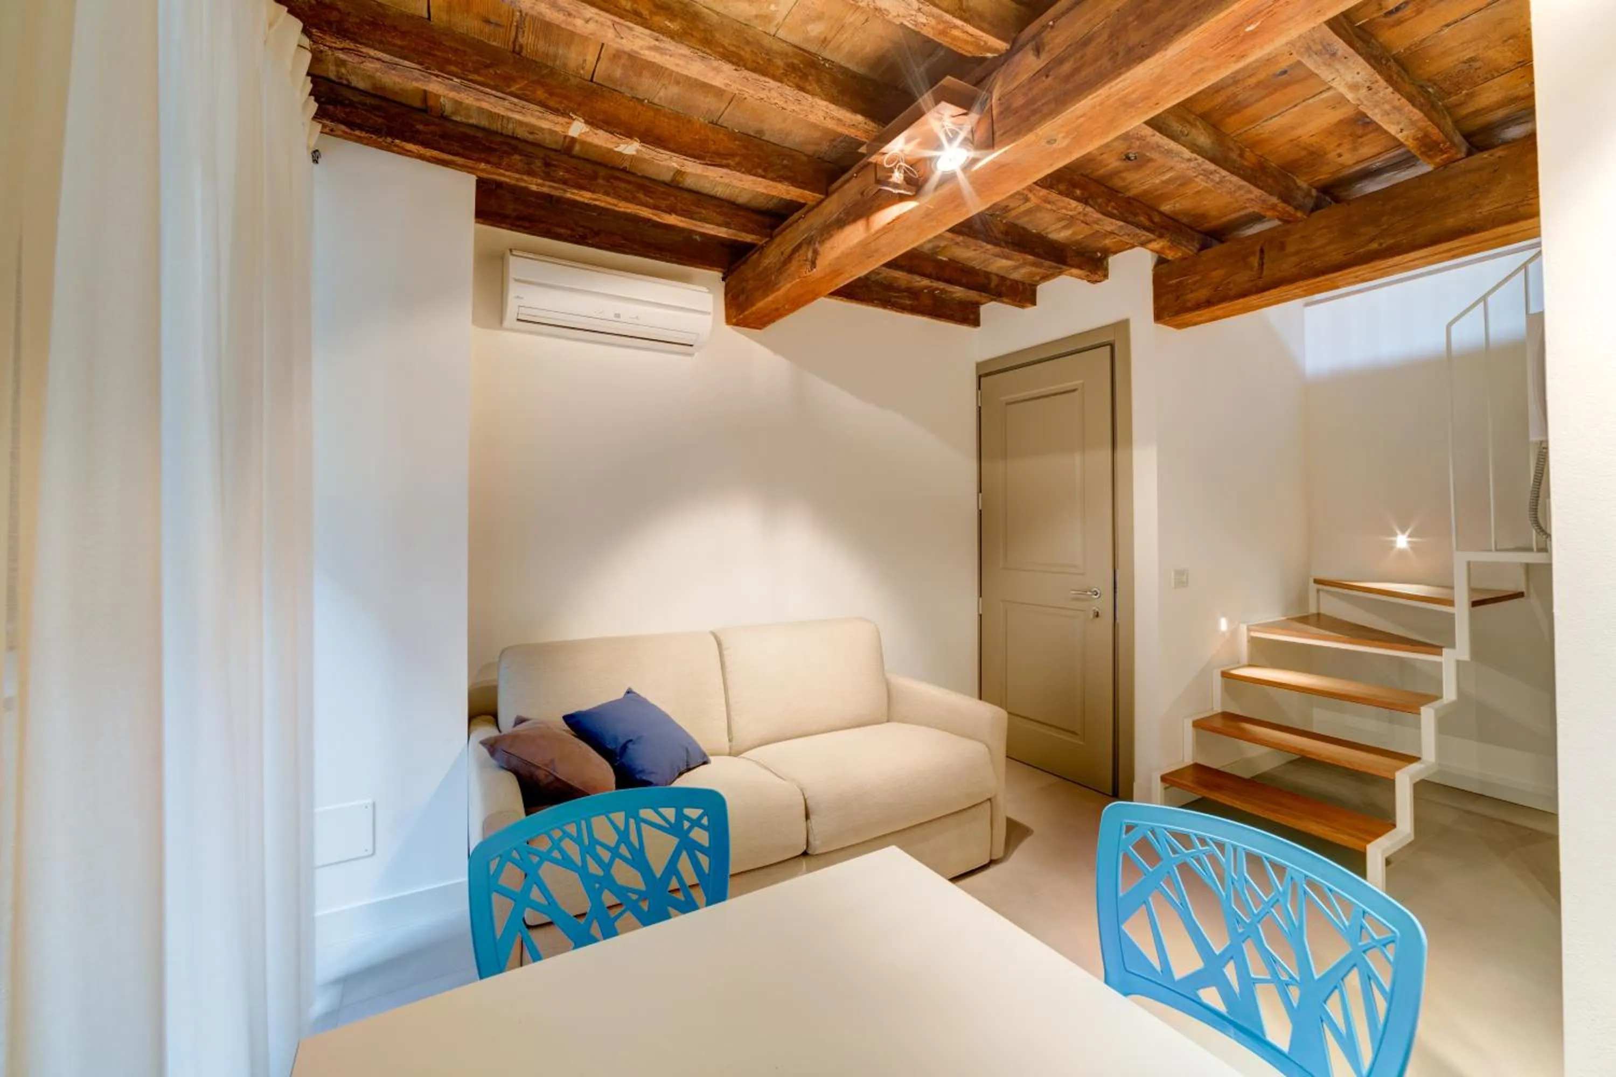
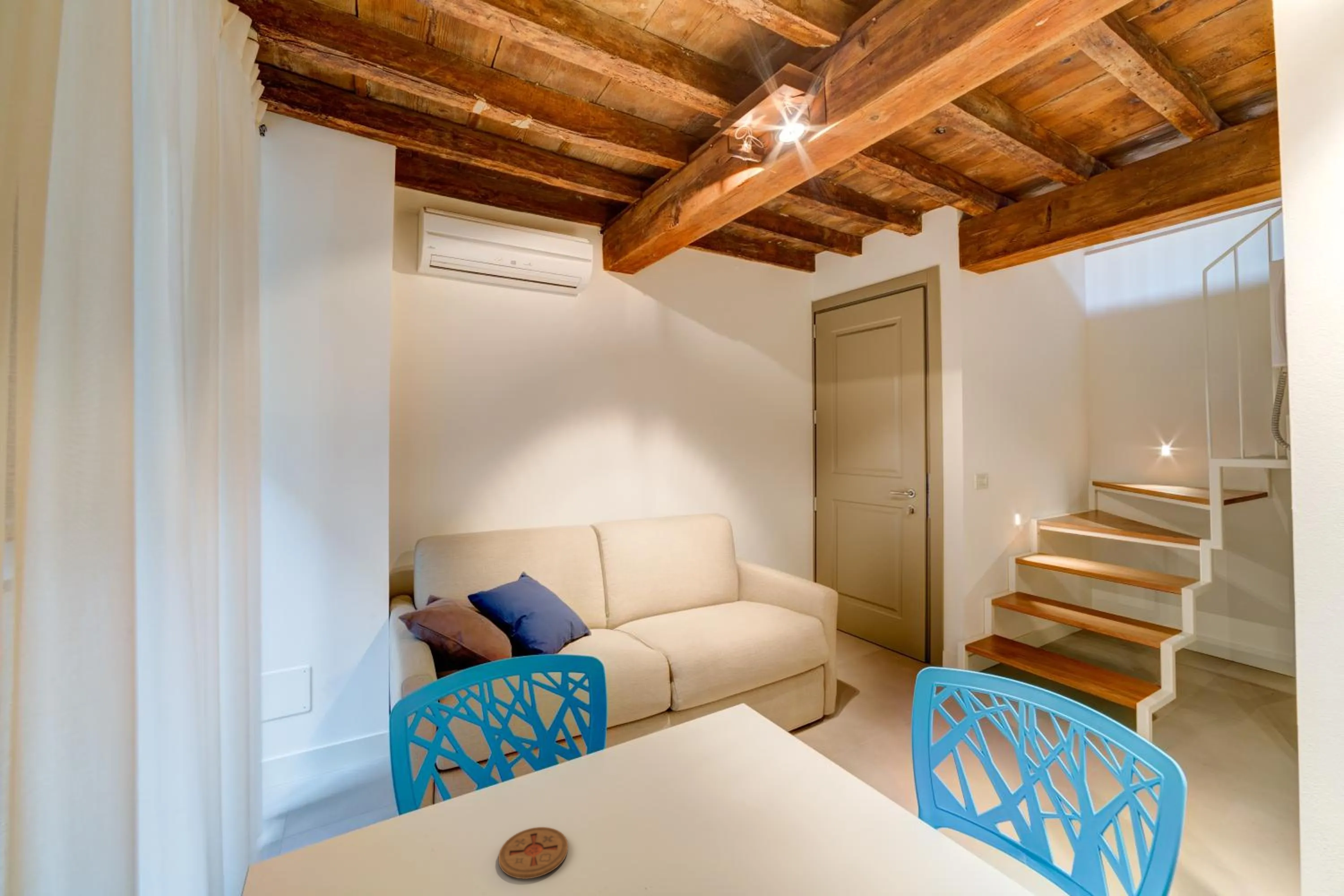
+ coaster [498,827,569,879]
